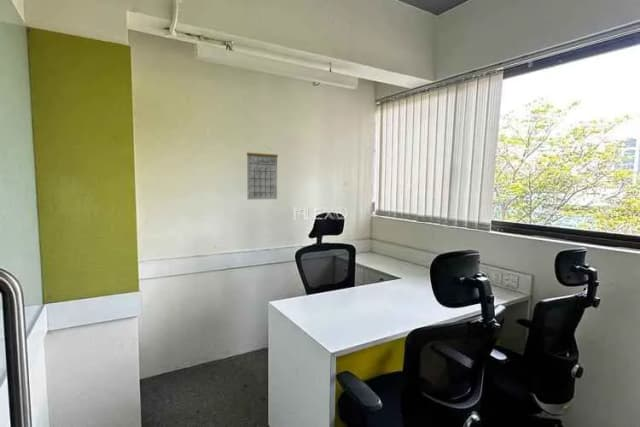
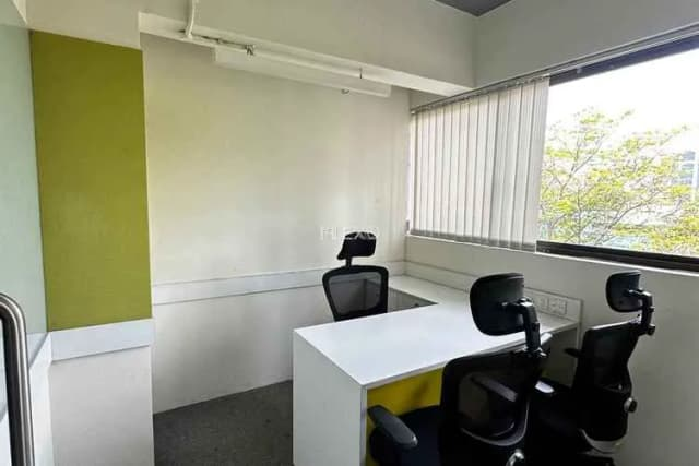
- calendar [246,144,279,200]
